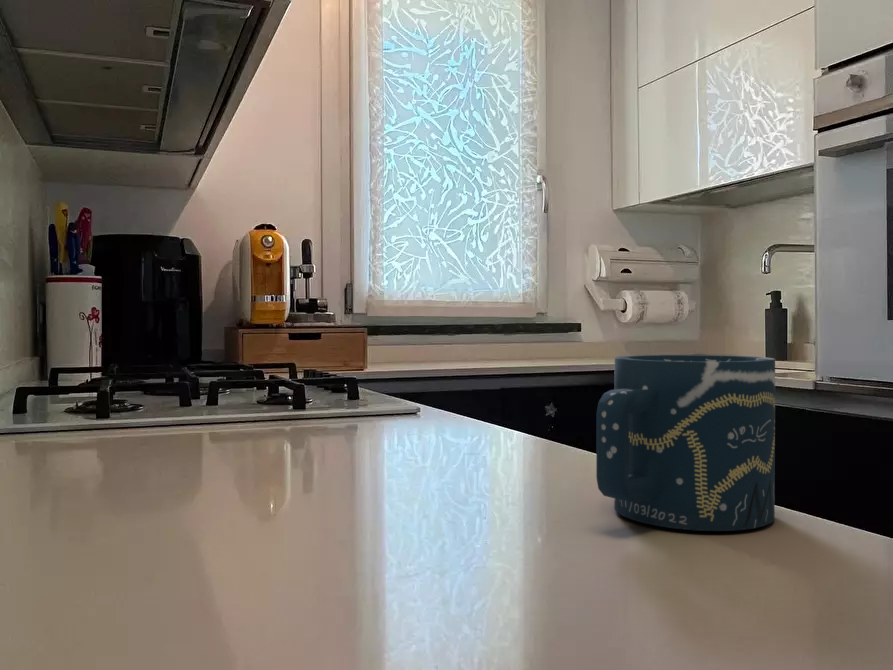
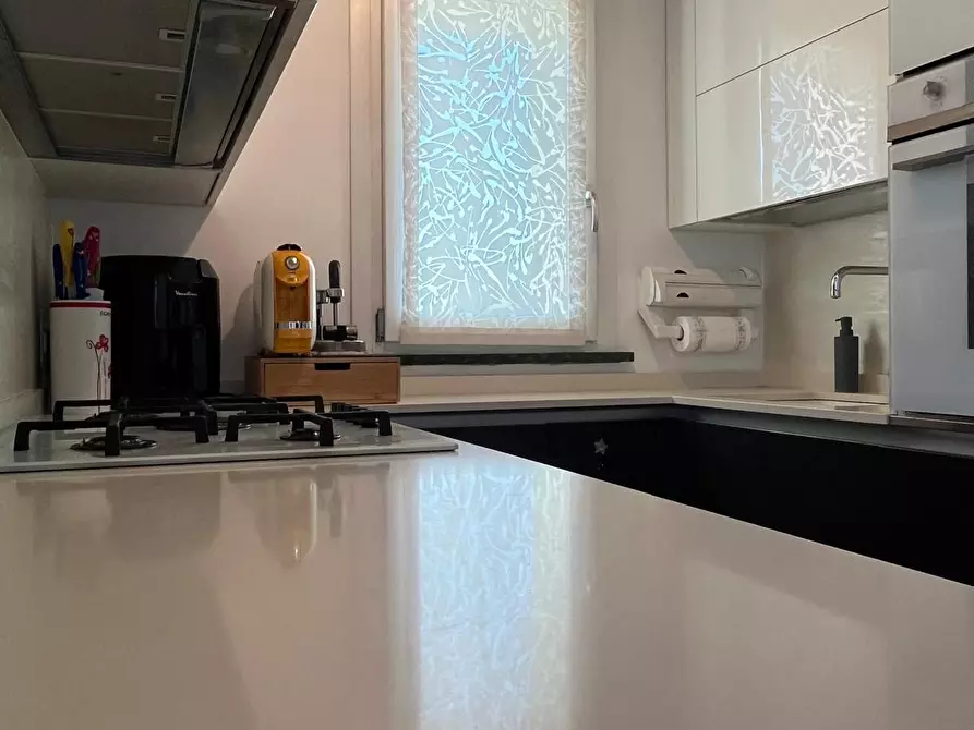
- cup [595,354,776,532]
